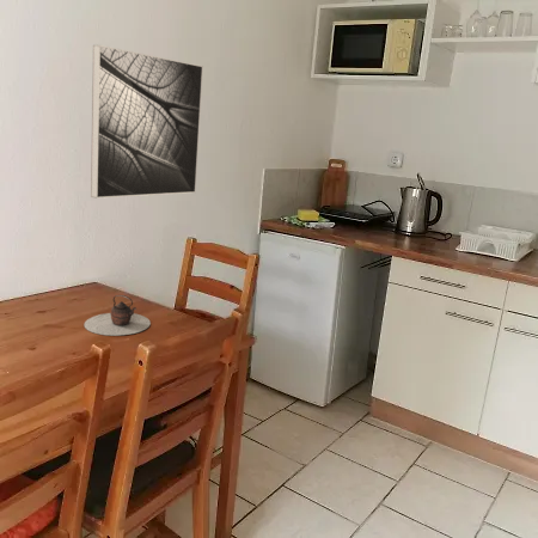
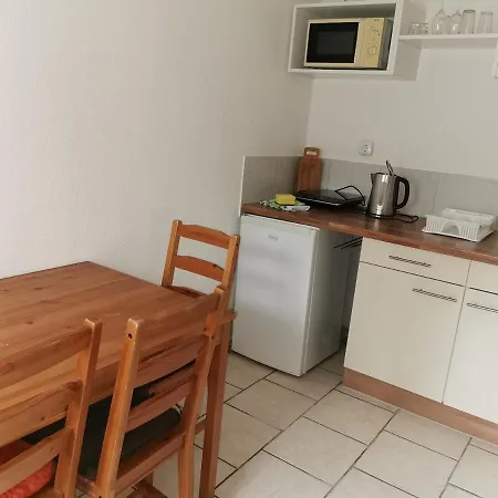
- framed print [90,44,204,200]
- teapot [82,294,152,337]
